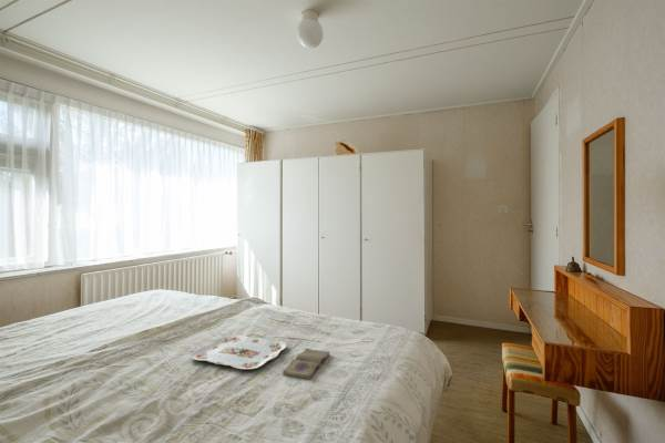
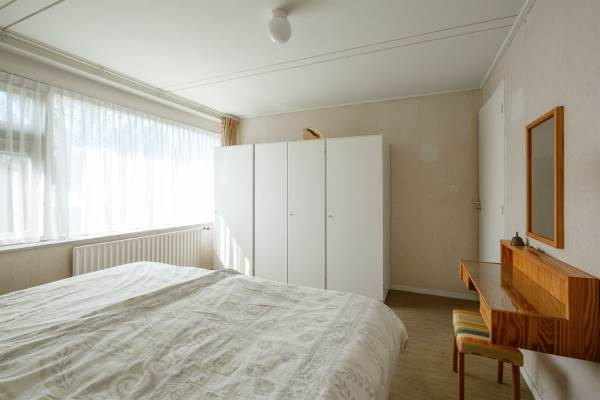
- serving tray [190,333,287,371]
- diary [282,348,330,381]
